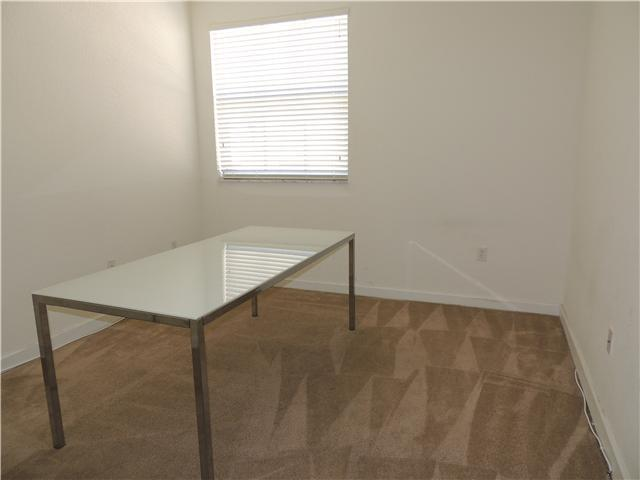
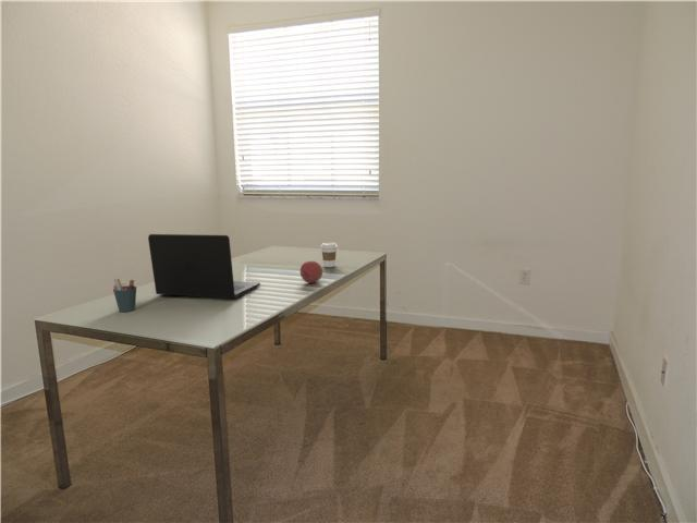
+ laptop [147,233,261,299]
+ coffee cup [319,242,339,268]
+ pen holder [112,278,137,313]
+ fruit [299,260,323,284]
